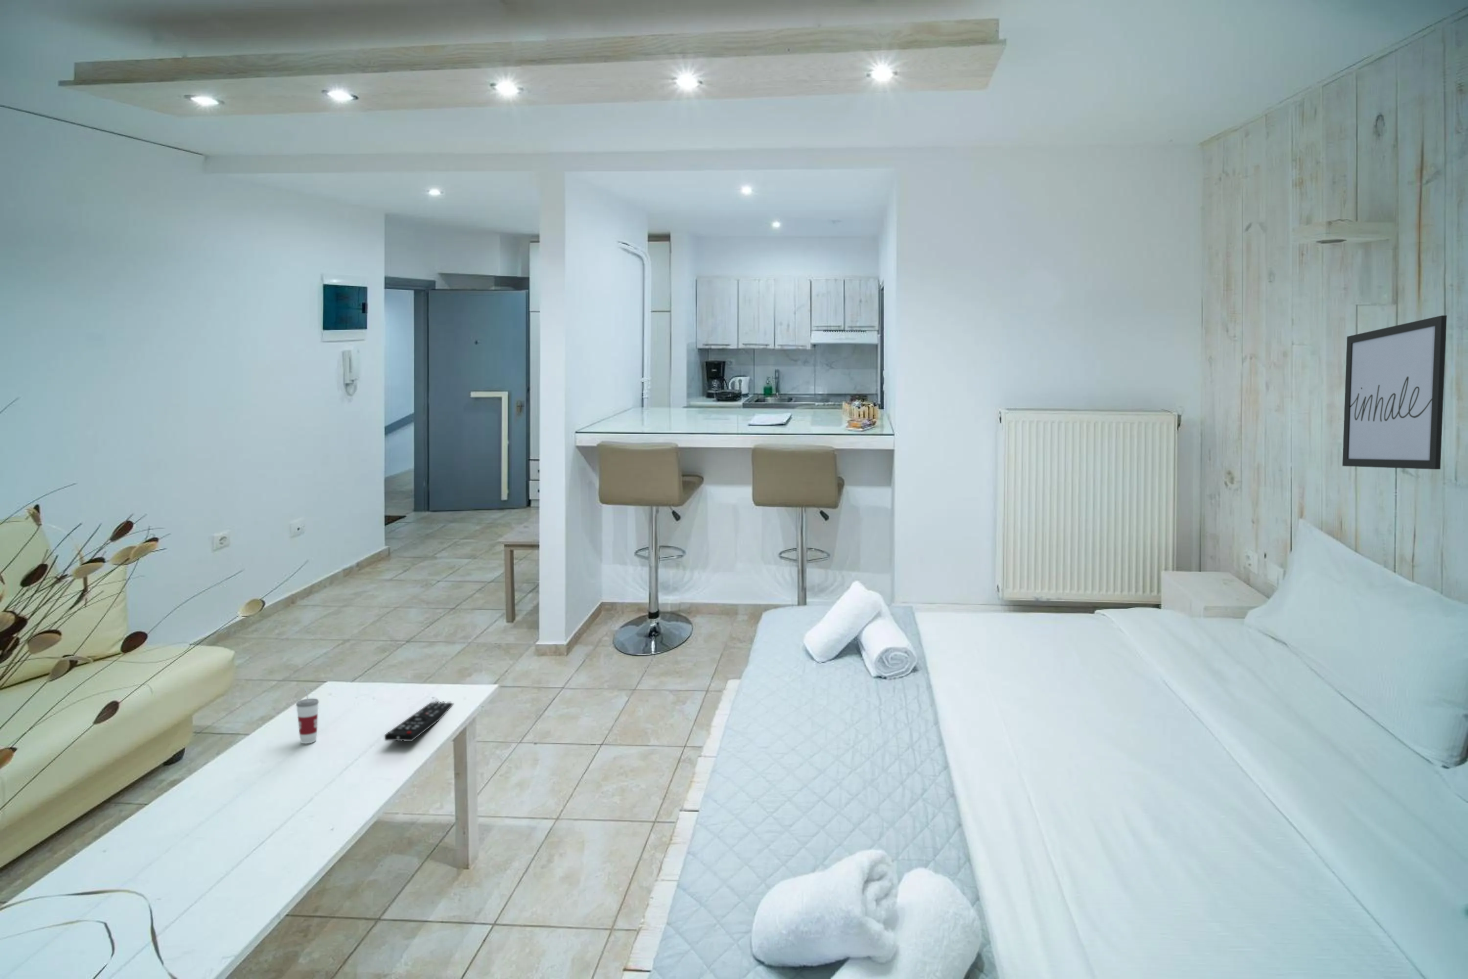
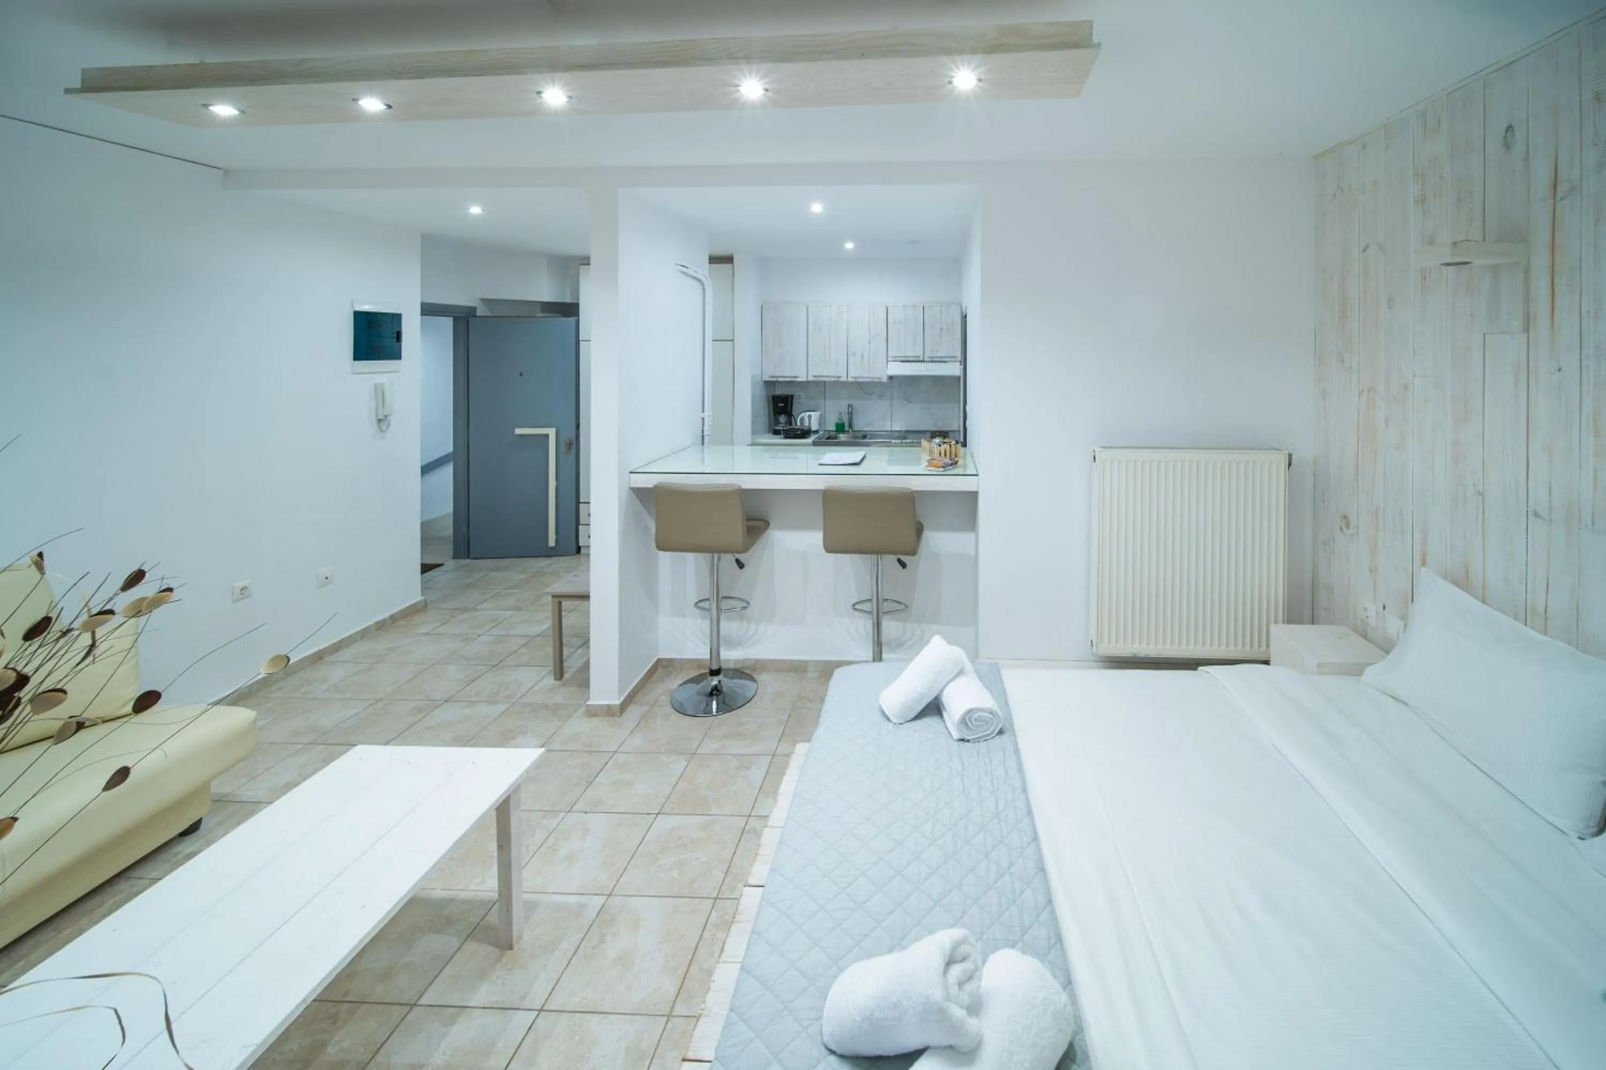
- cup [296,687,319,744]
- wall art [1341,315,1447,470]
- remote control [384,700,454,742]
